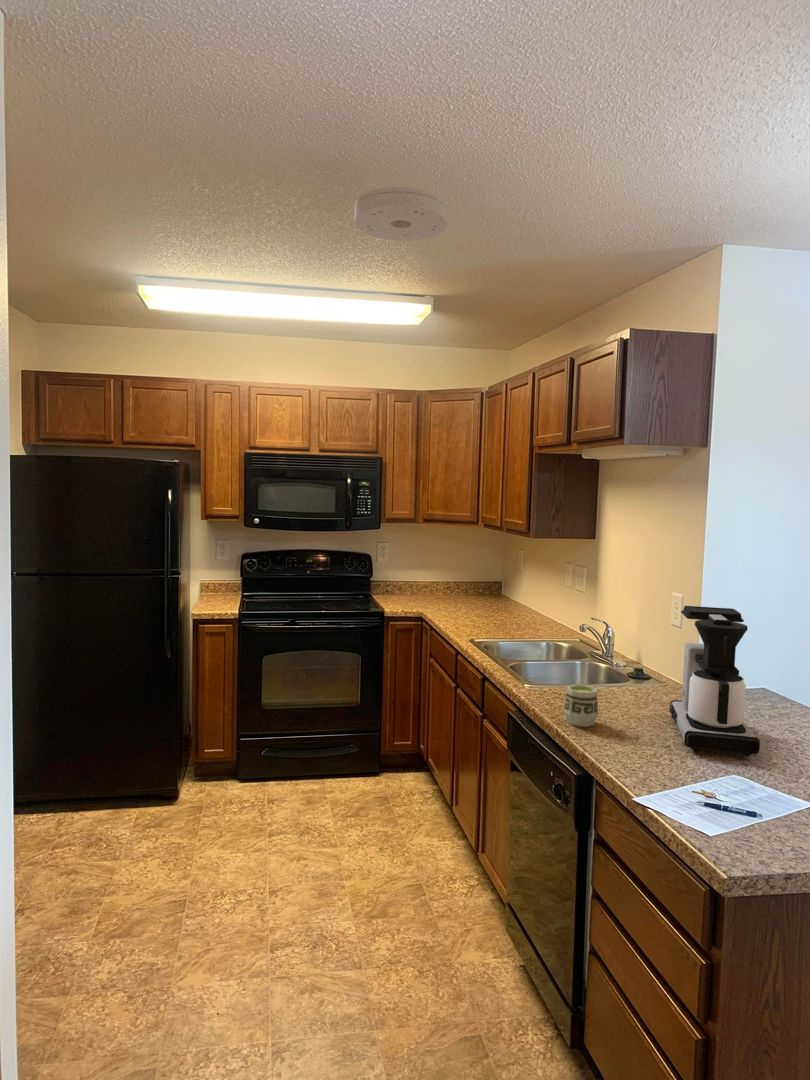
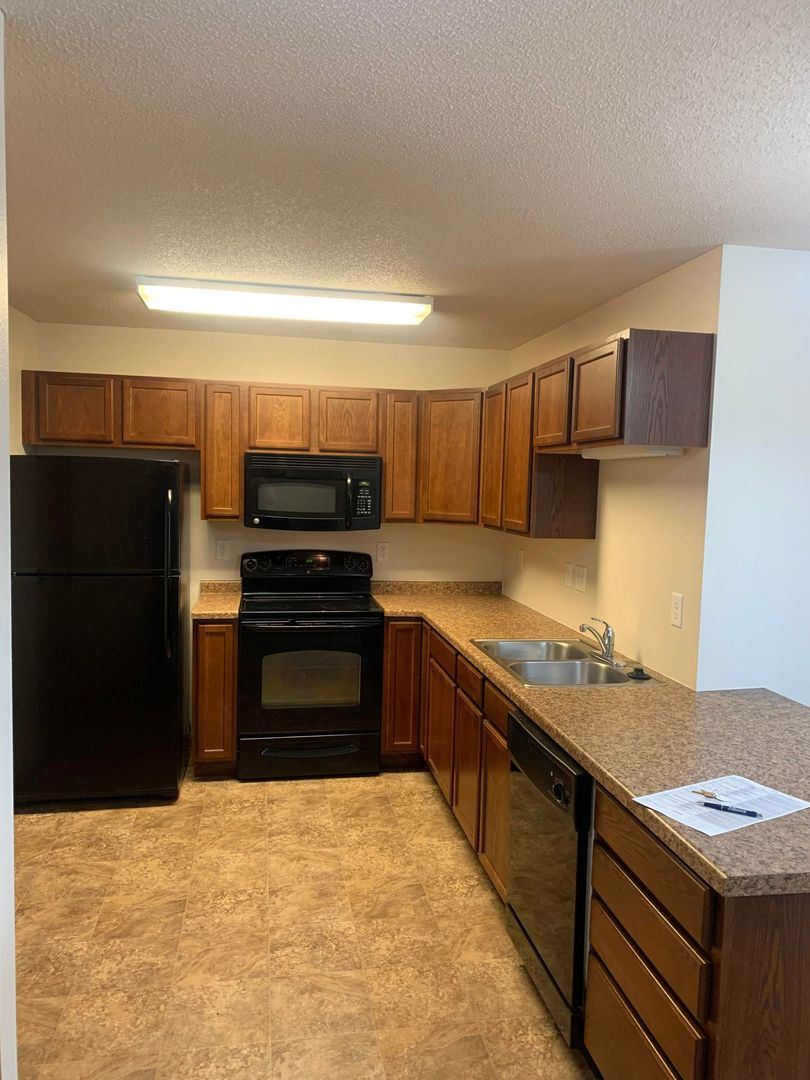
- cup [563,684,599,728]
- coffee maker [668,605,761,757]
- smoke detector [354,186,449,241]
